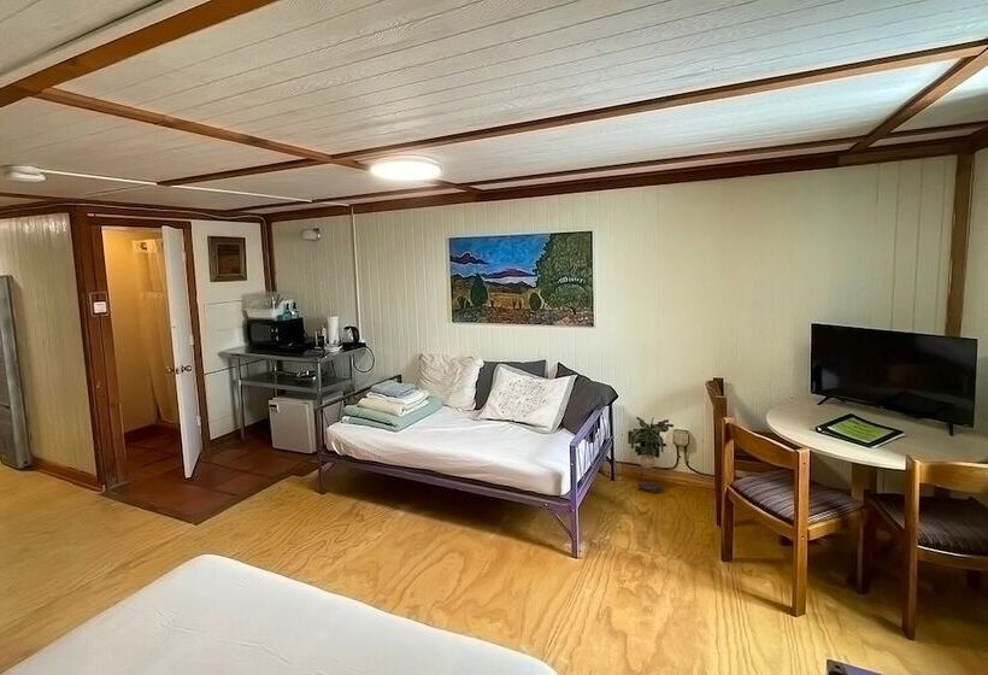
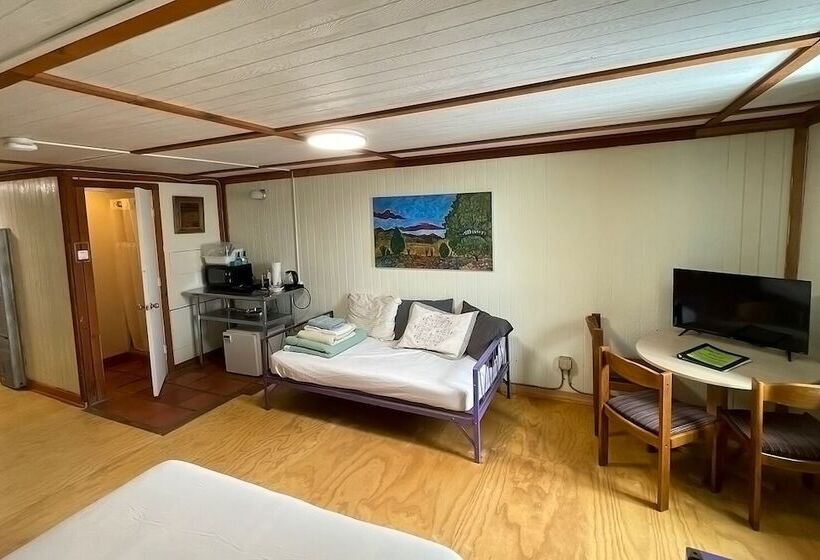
- decorative plant [627,416,675,494]
